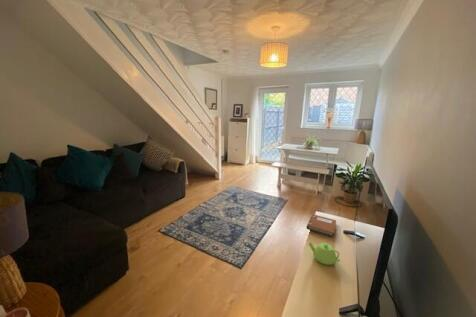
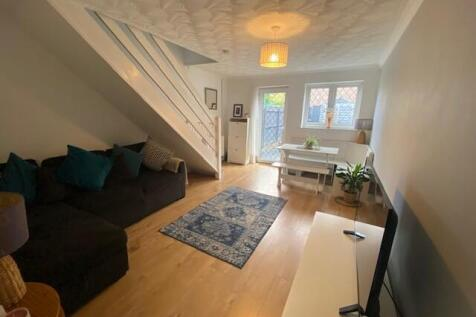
- notebook [306,213,337,238]
- teapot [307,241,341,266]
